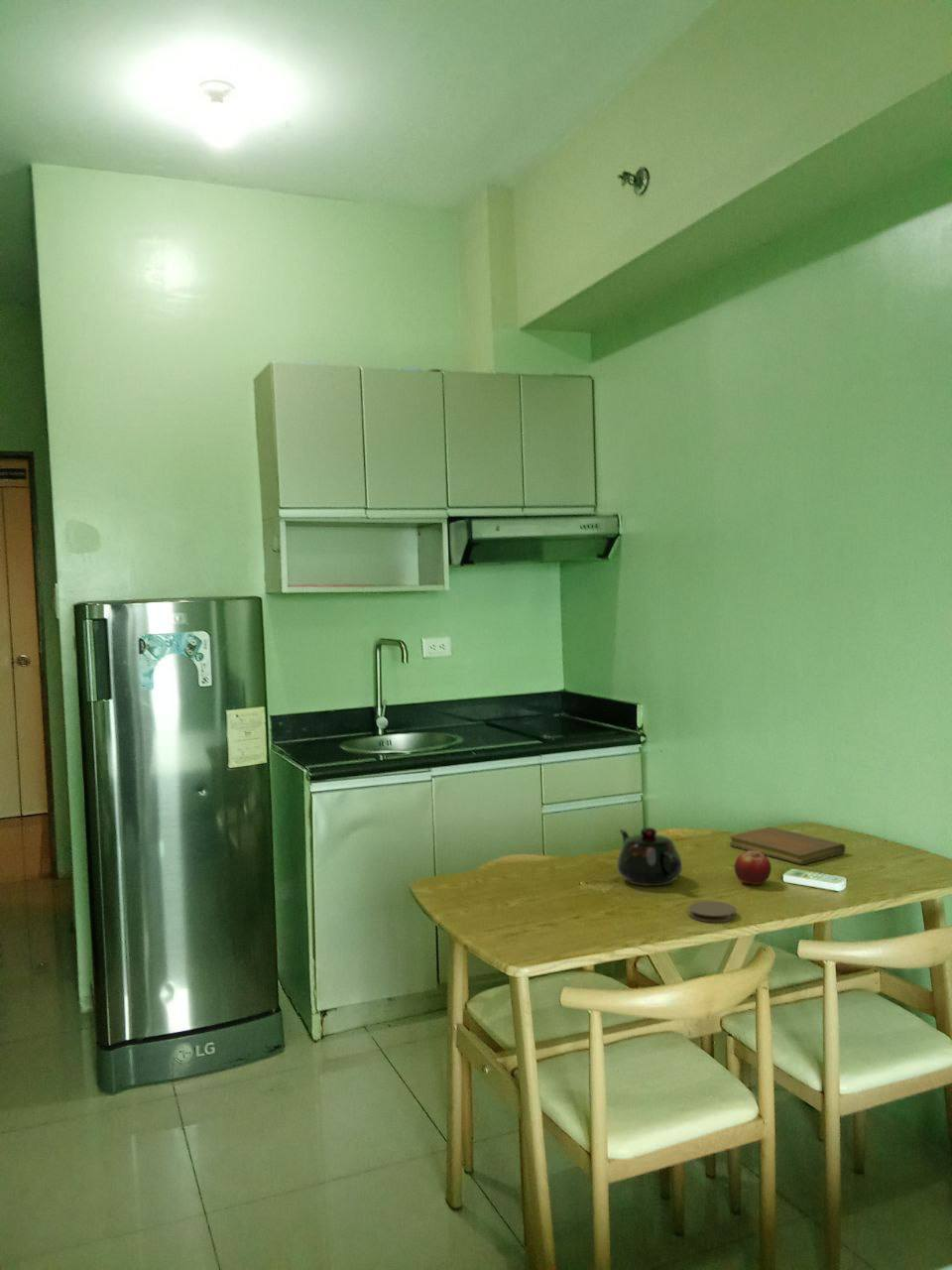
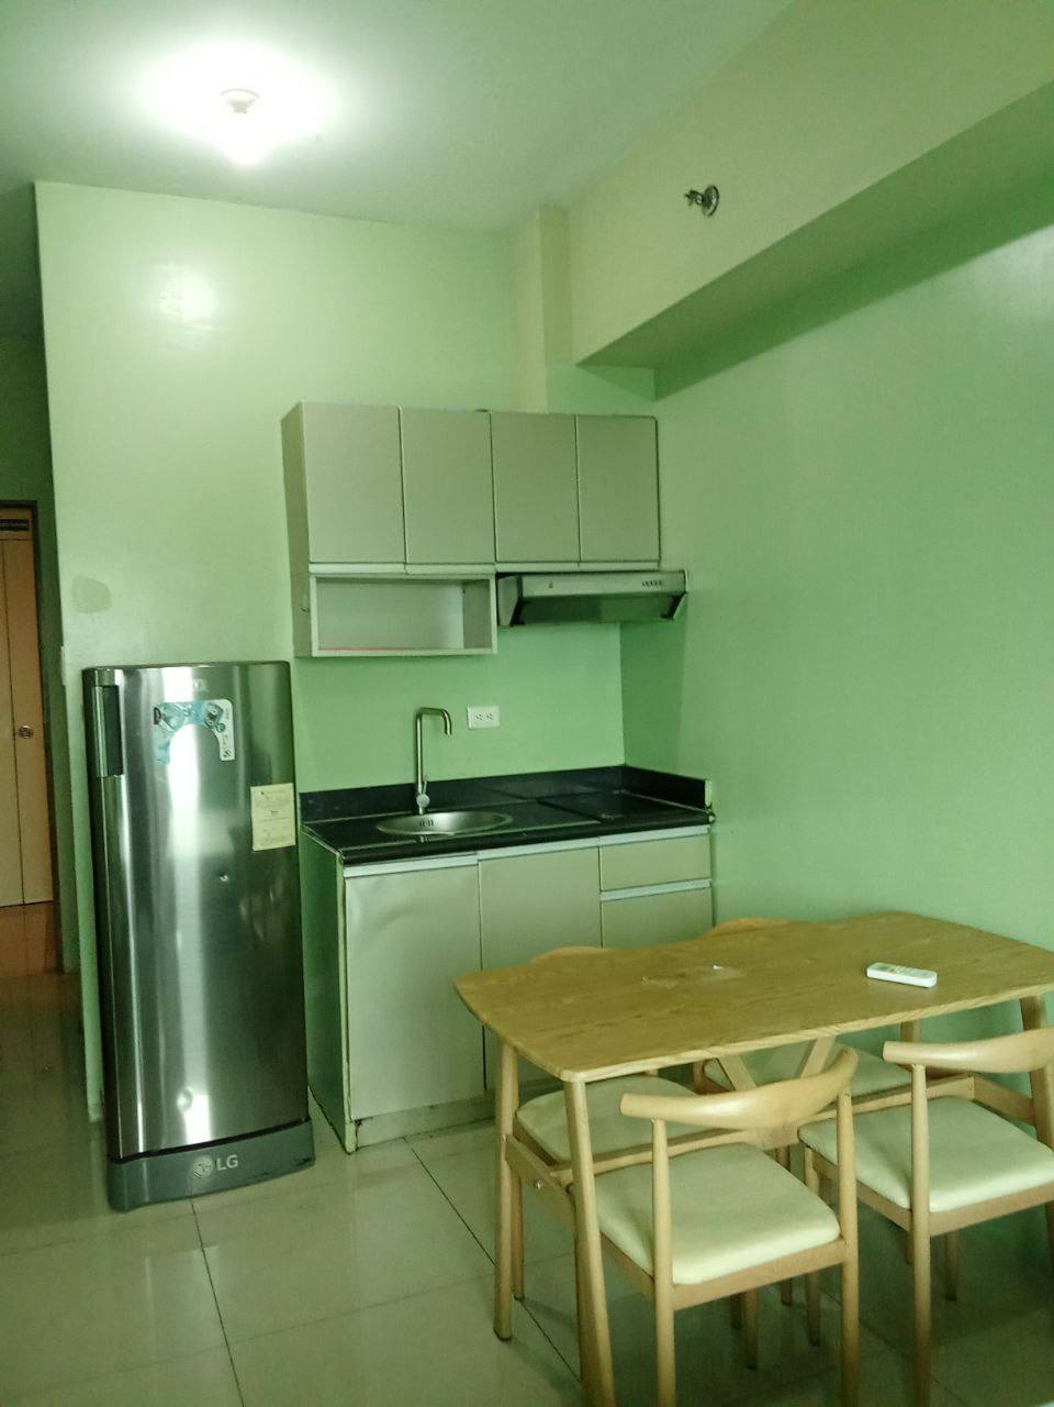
- coaster [688,900,737,923]
- notebook [729,826,846,865]
- teapot [616,826,683,887]
- fruit [733,850,773,886]
